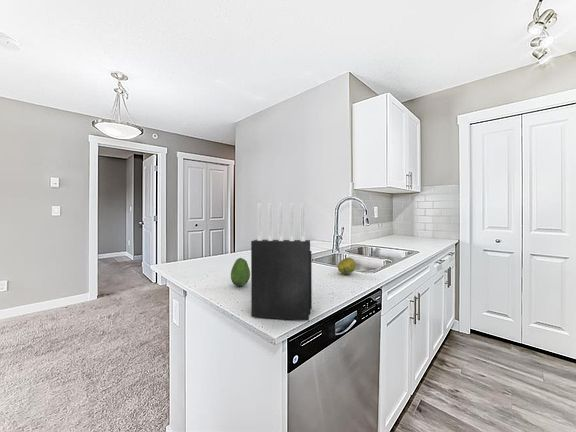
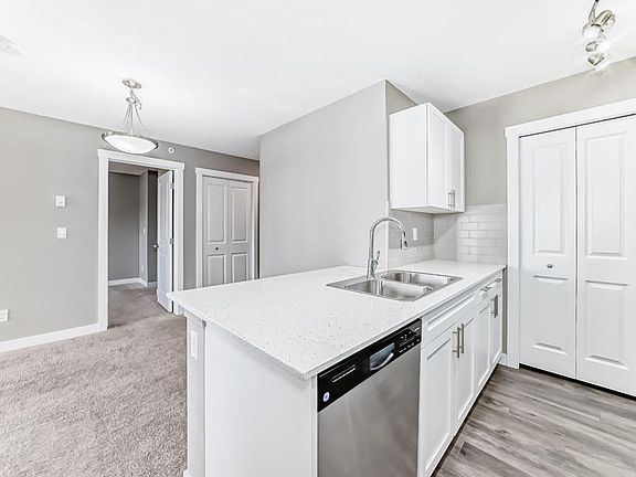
- fruit [230,257,251,287]
- fruit [337,257,356,276]
- knife block [250,202,313,321]
